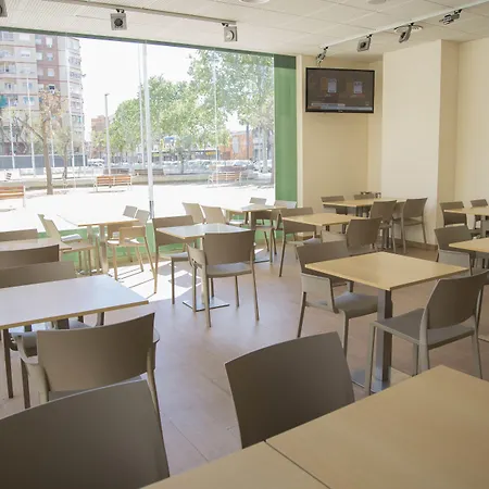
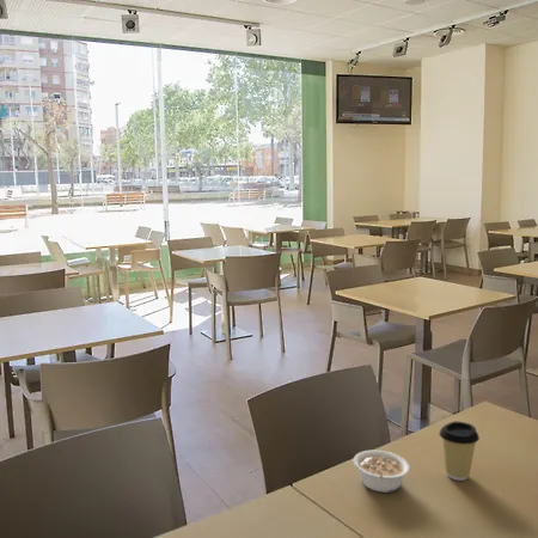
+ legume [353,450,410,494]
+ coffee cup [438,421,481,482]
